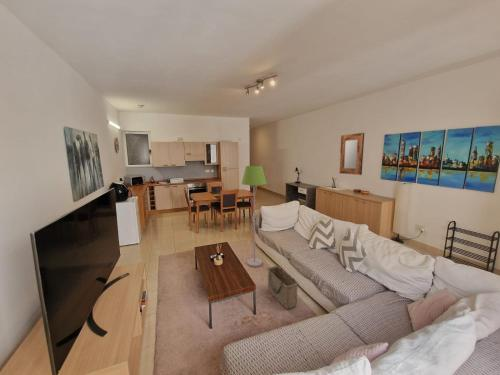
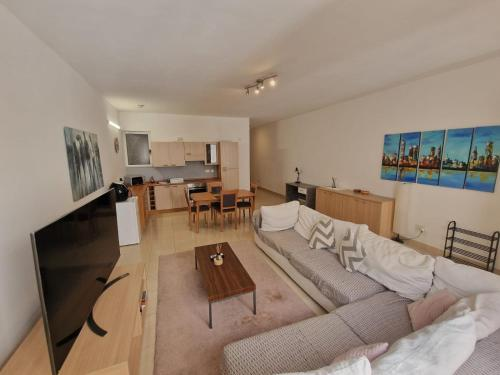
- basket [266,265,300,310]
- floor lamp [241,165,267,268]
- home mirror [338,132,365,176]
